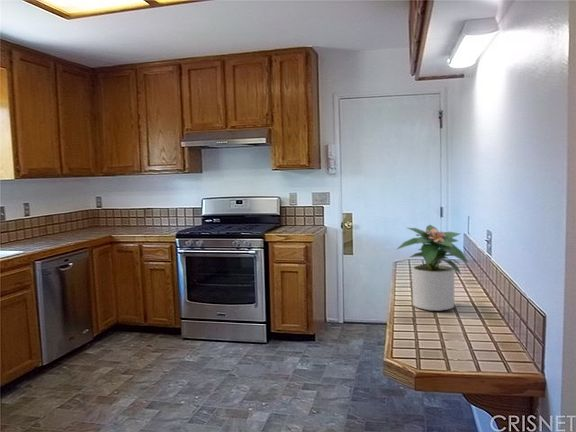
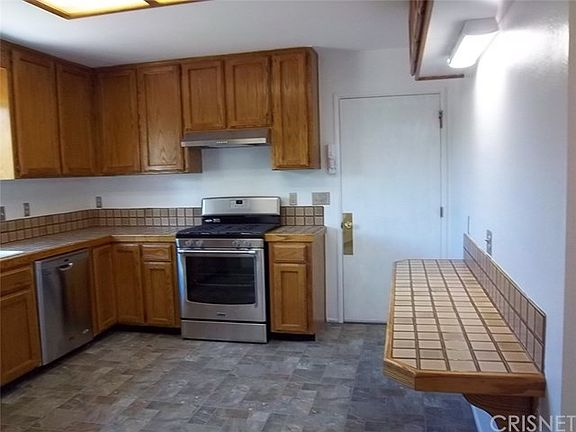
- potted plant [395,224,469,312]
